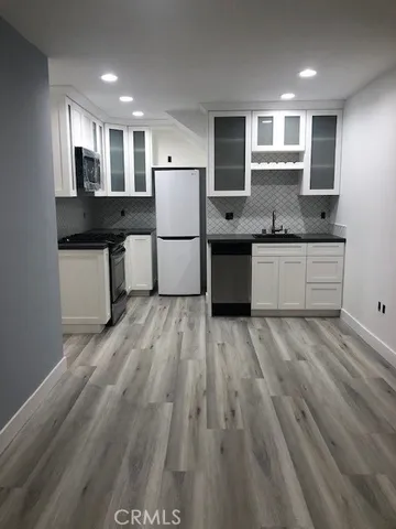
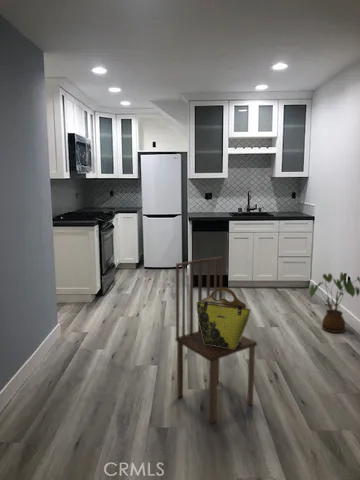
+ tote bag [196,286,252,349]
+ house plant [308,271,360,334]
+ dining chair [175,256,258,425]
